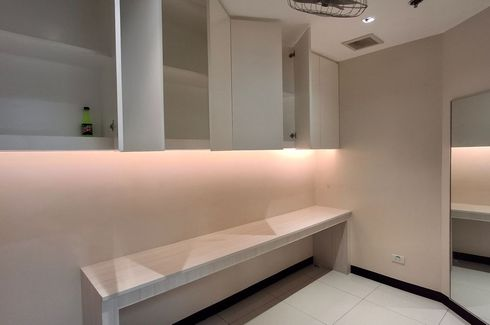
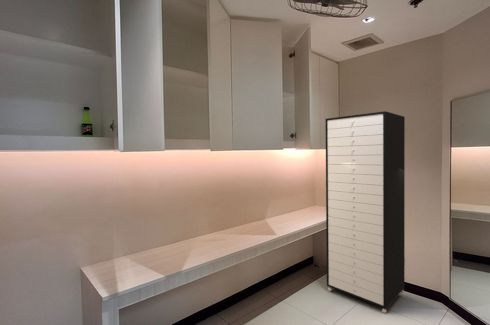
+ storage cabinet [325,110,406,314]
